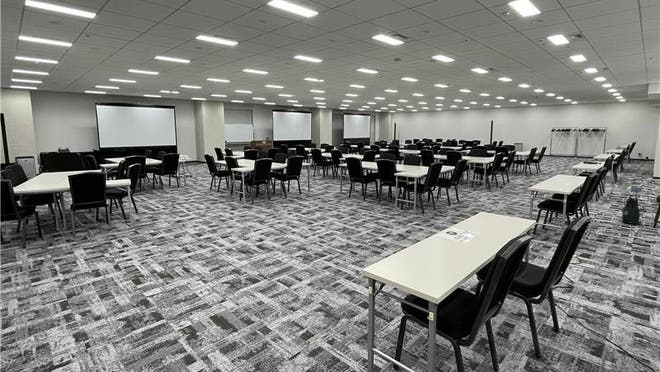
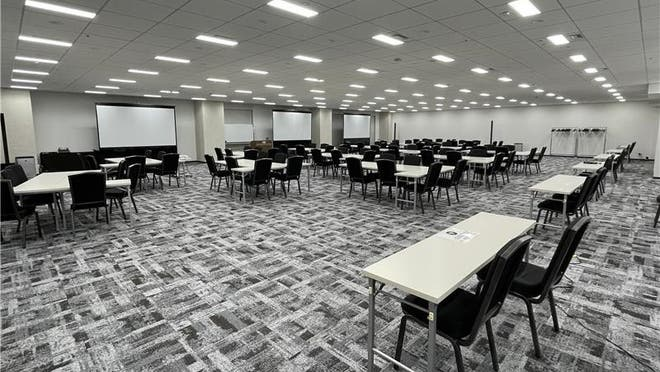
- vacuum cleaner [621,185,646,226]
